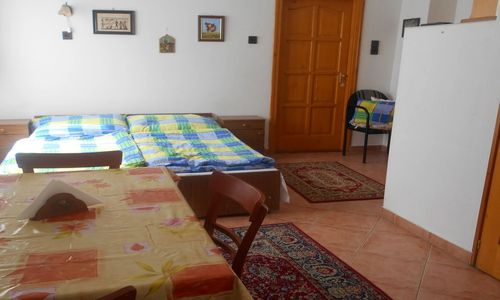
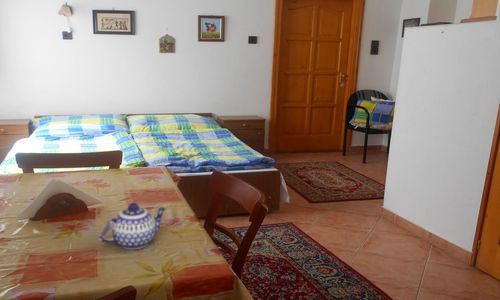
+ teapot [98,202,169,250]
